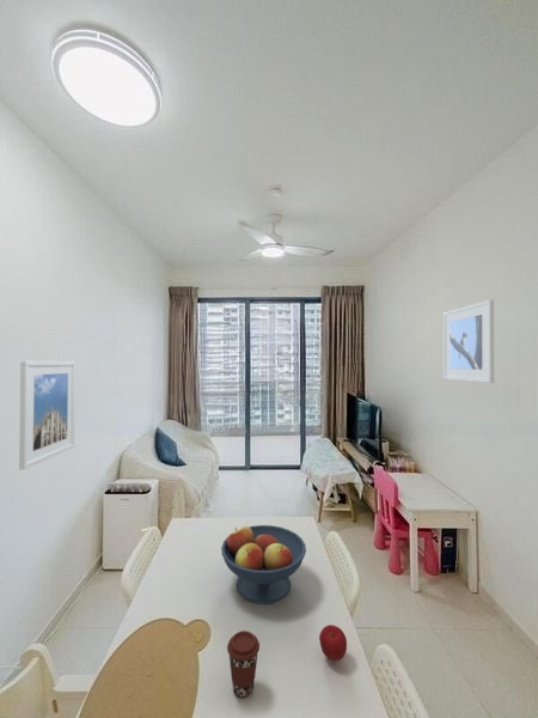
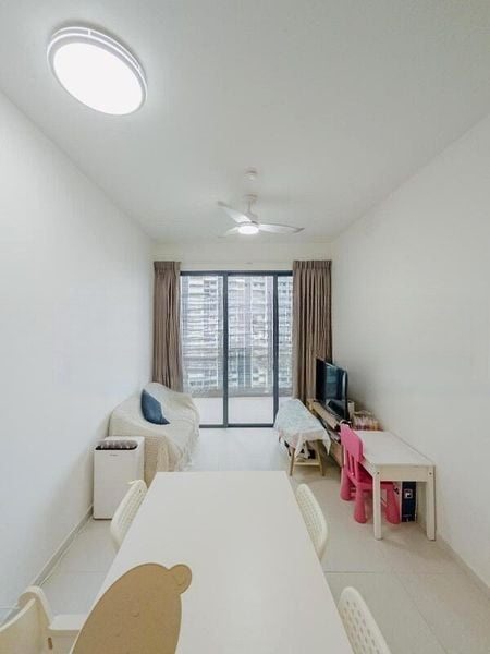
- coffee cup [226,629,261,699]
- fruit bowl [220,524,307,606]
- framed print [18,360,77,470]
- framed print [442,298,495,384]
- apple [318,623,348,662]
